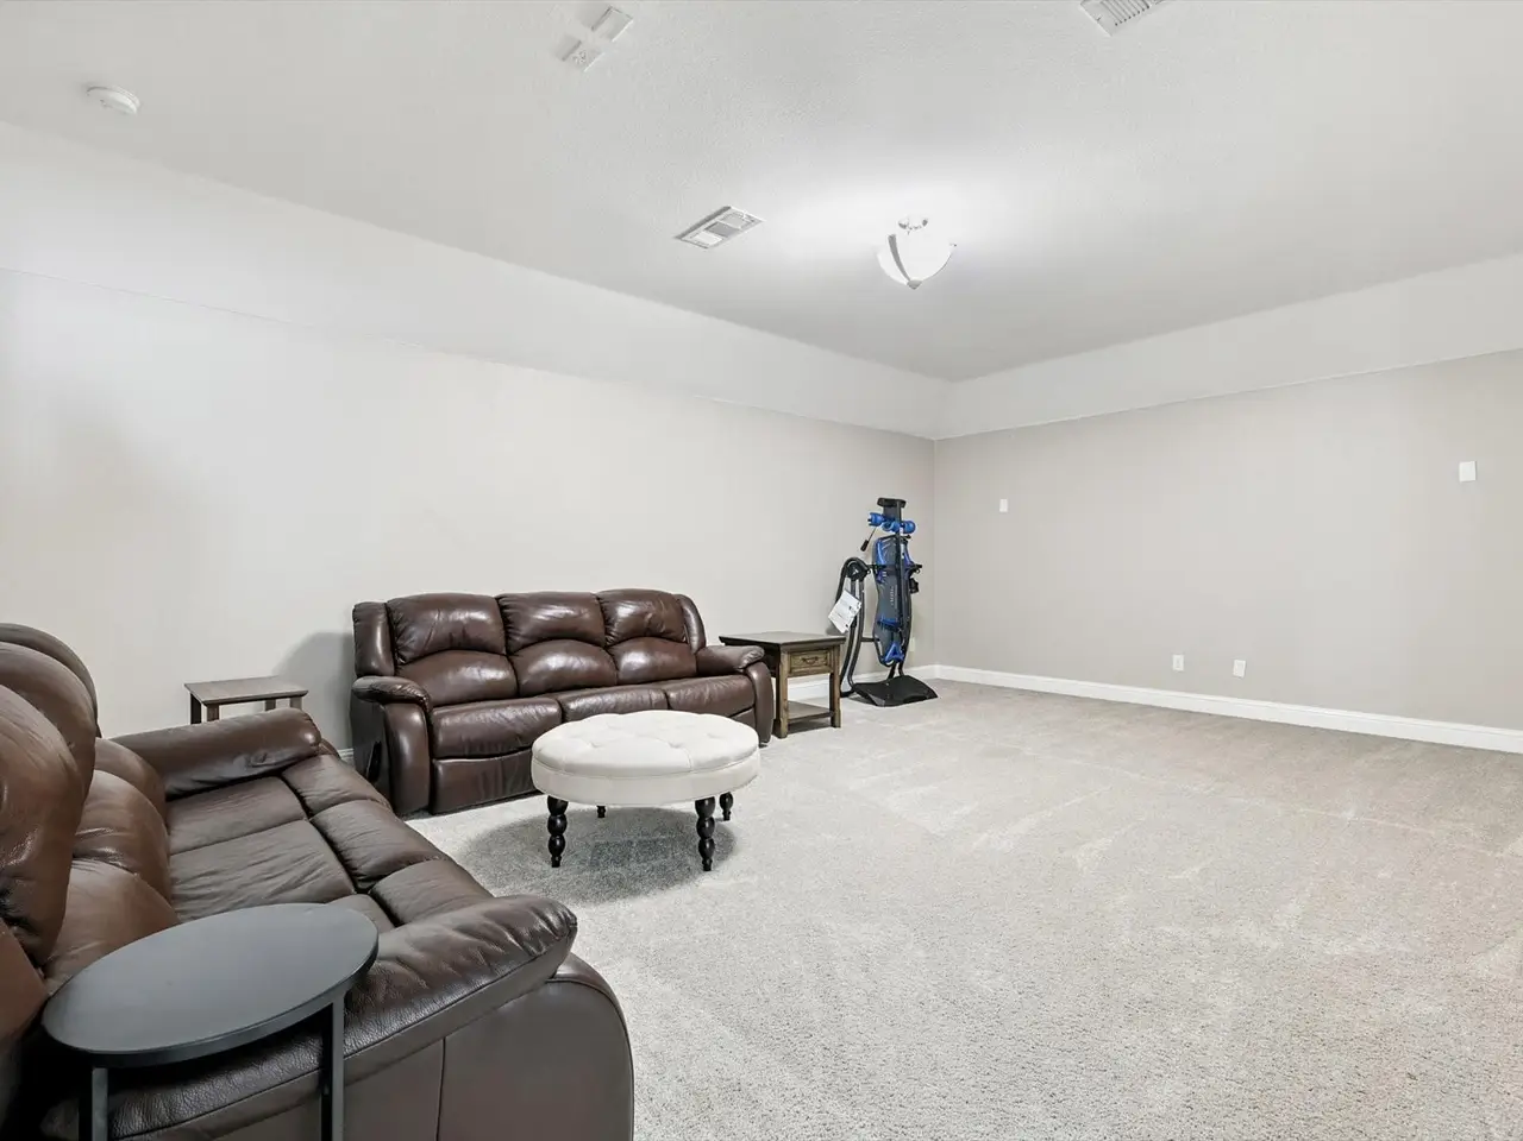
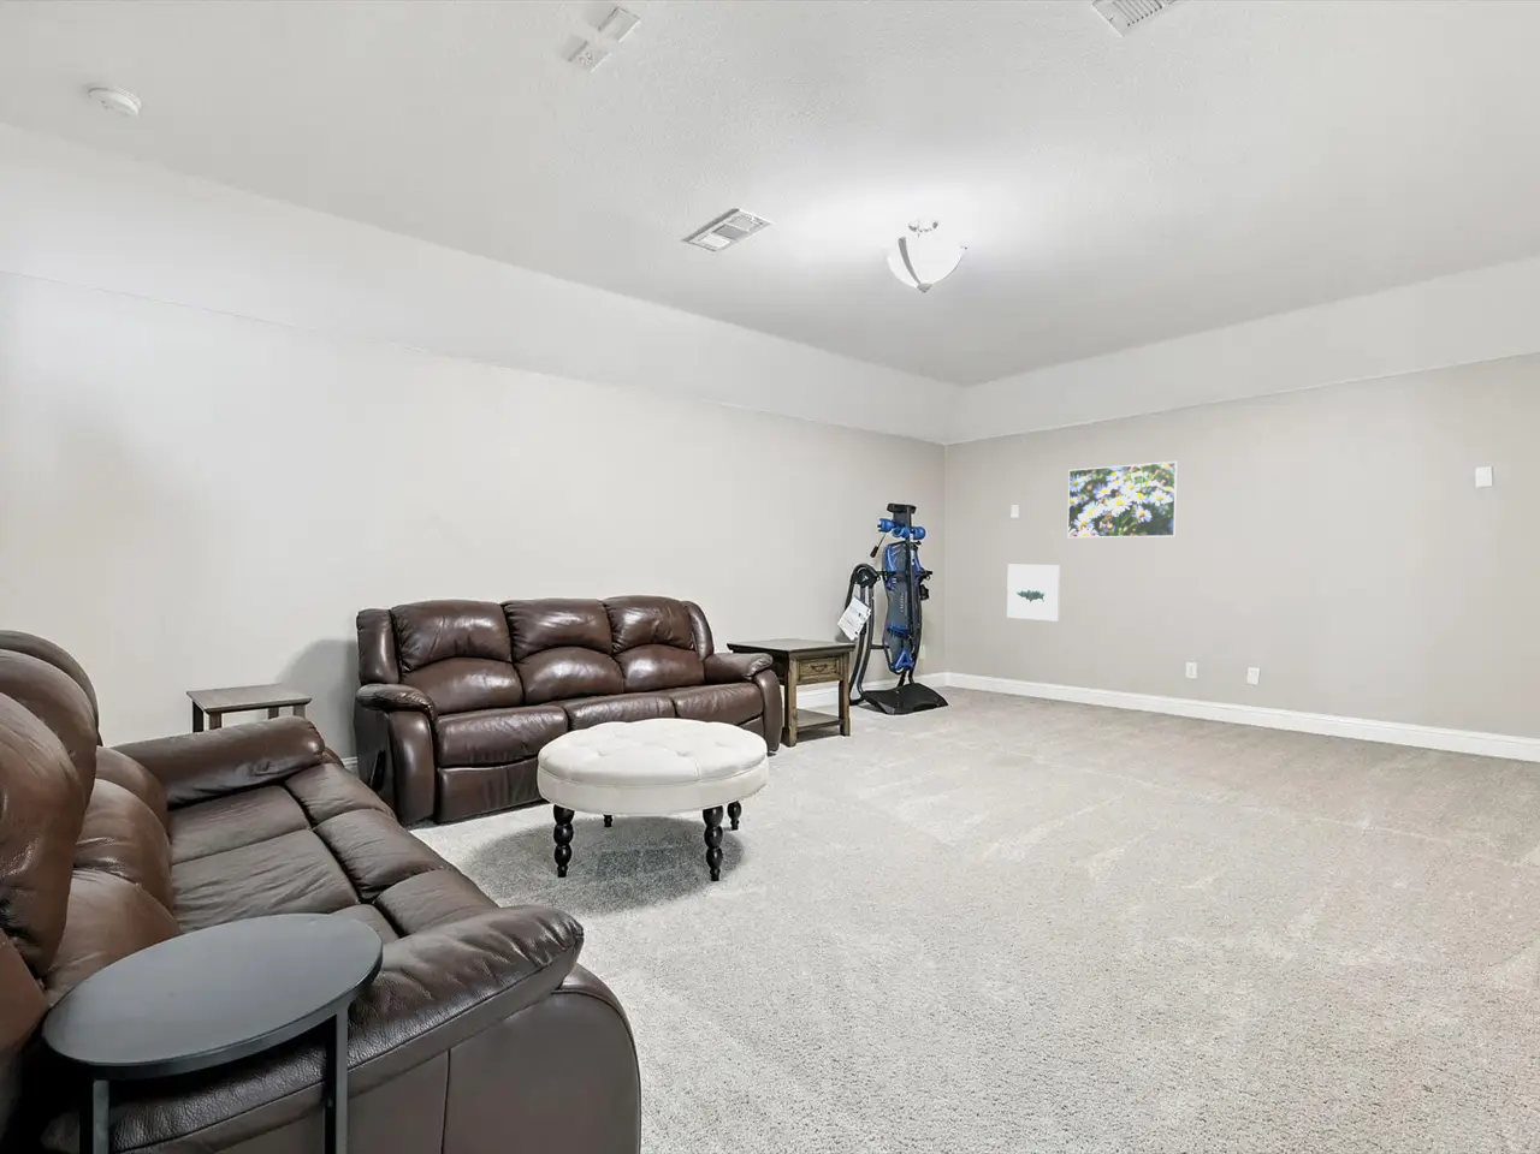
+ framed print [1066,461,1179,538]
+ wall art [1005,564,1061,623]
